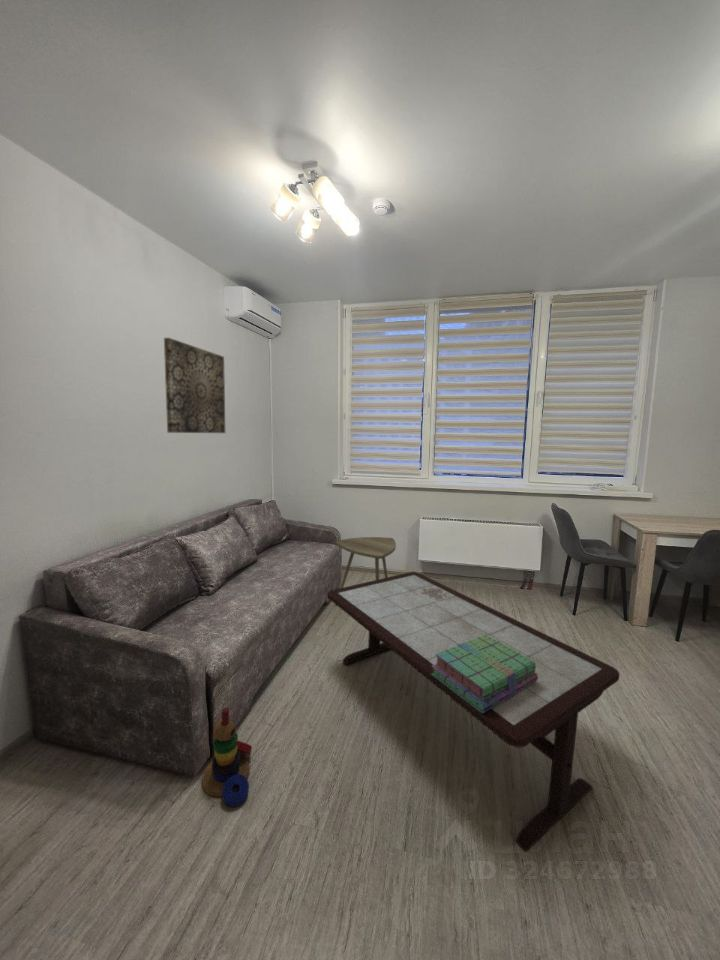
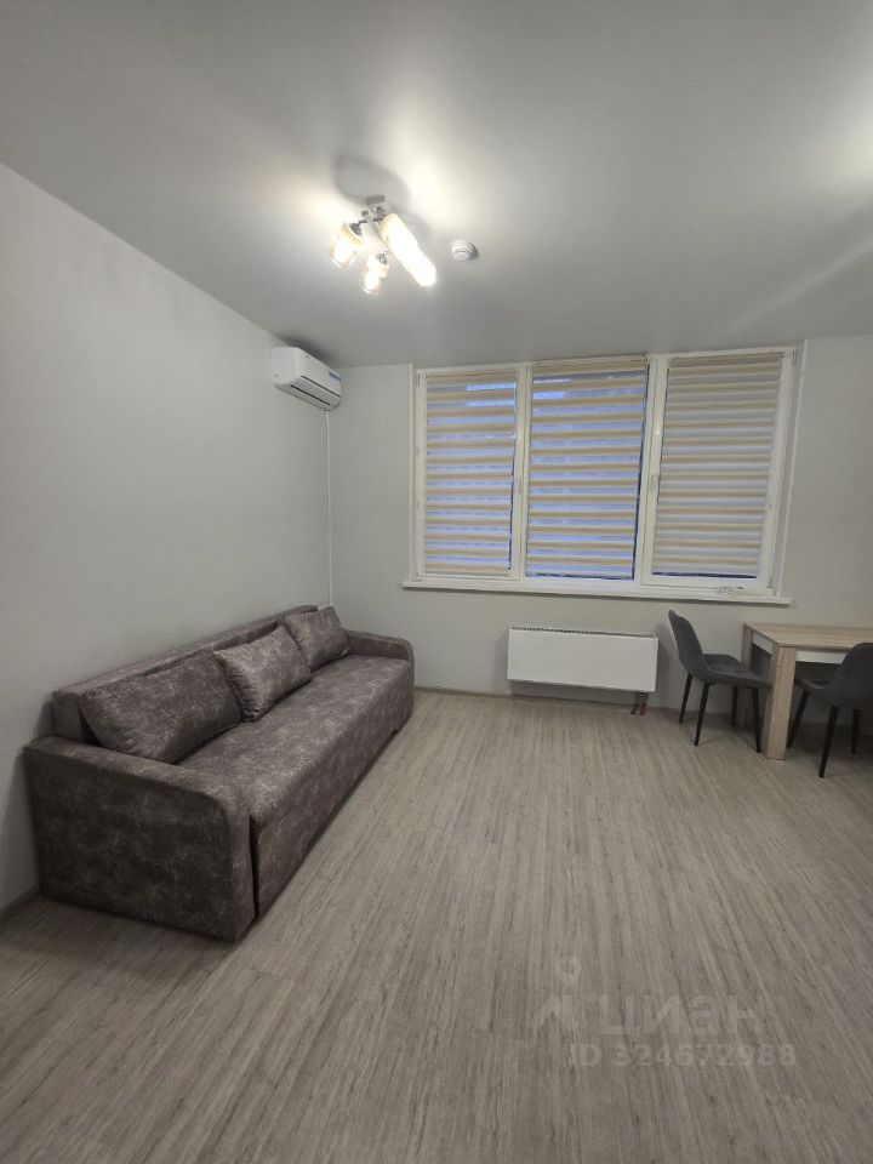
- stack of books [431,634,538,713]
- side table [334,536,397,606]
- wall art [163,337,226,434]
- coffee table [326,571,621,853]
- stacking toy [201,707,253,808]
